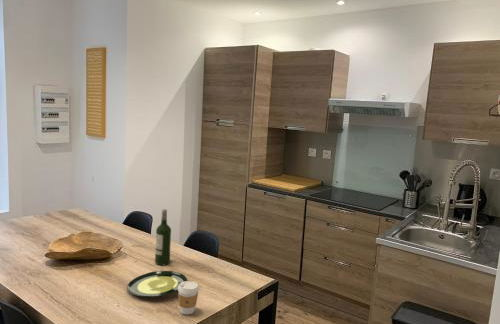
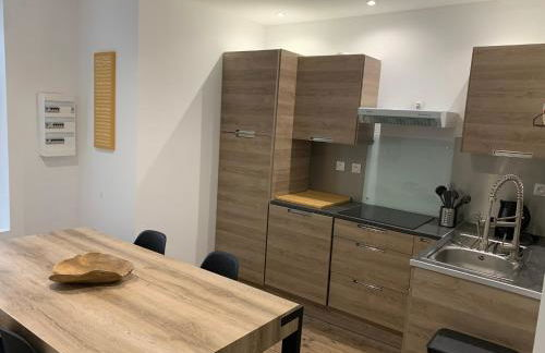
- coffee cup [177,280,200,315]
- plate [126,270,188,298]
- wine bottle [154,208,172,266]
